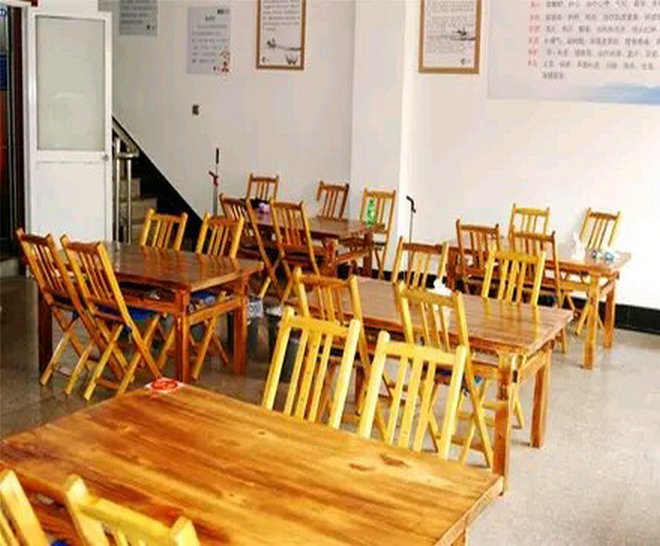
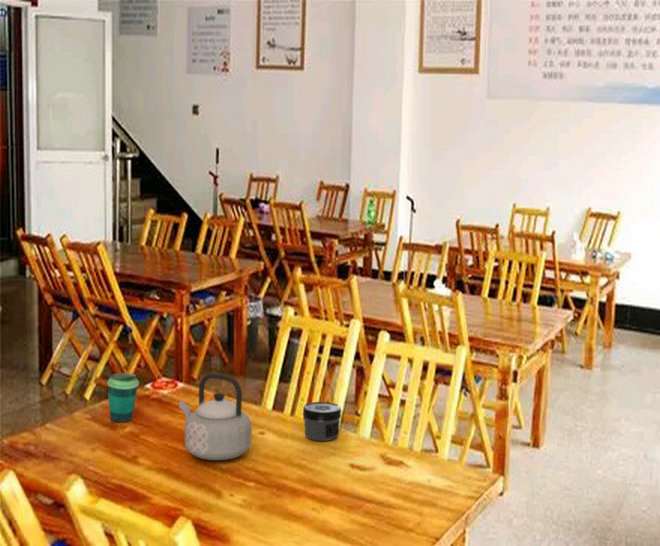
+ jar [302,401,343,442]
+ cup [107,372,140,423]
+ teapot [178,372,253,461]
